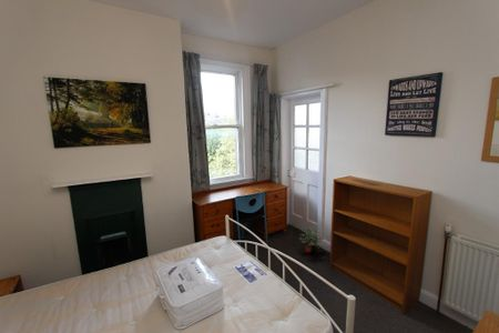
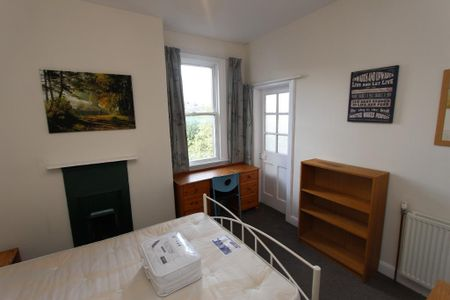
- potted plant [298,225,324,253]
